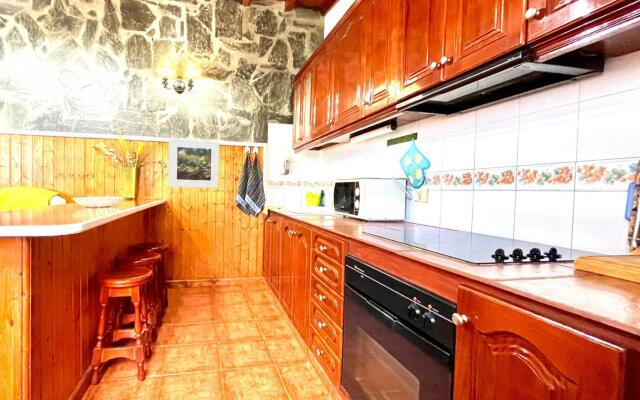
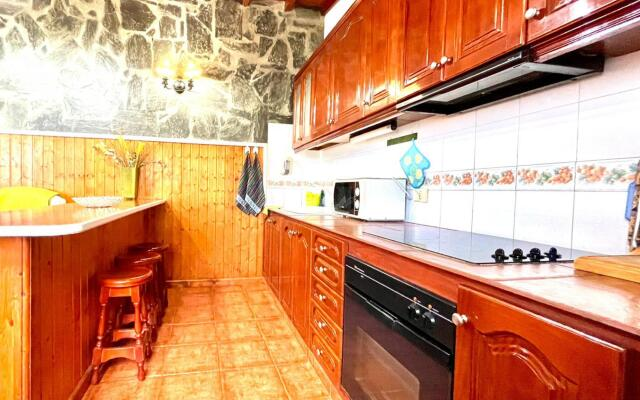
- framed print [167,138,220,189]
